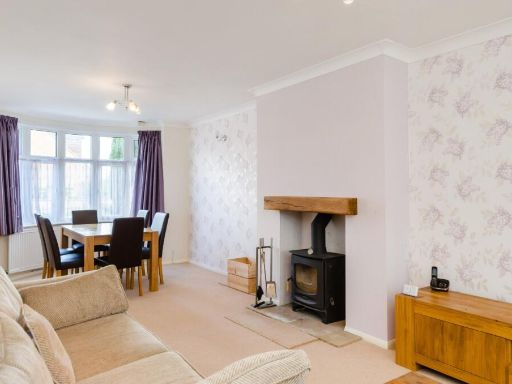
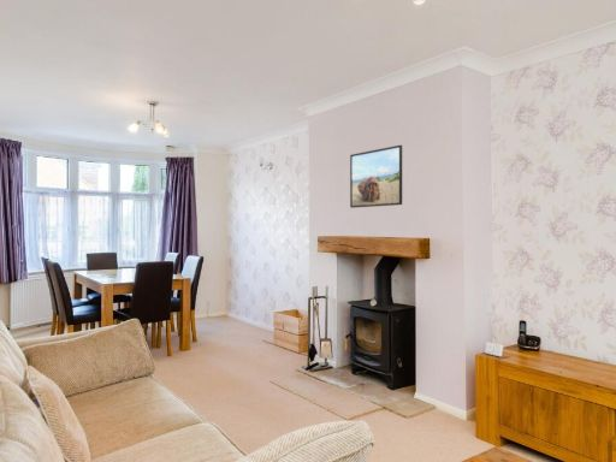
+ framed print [349,144,403,209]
